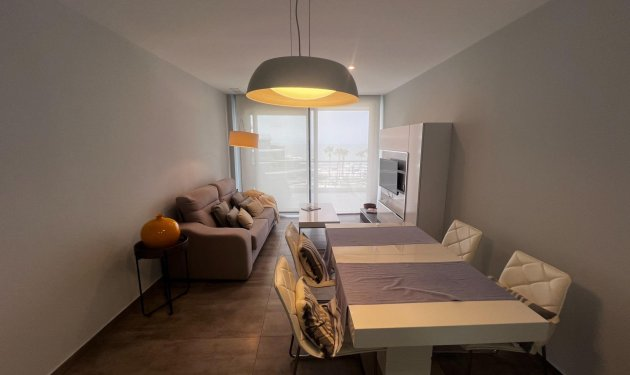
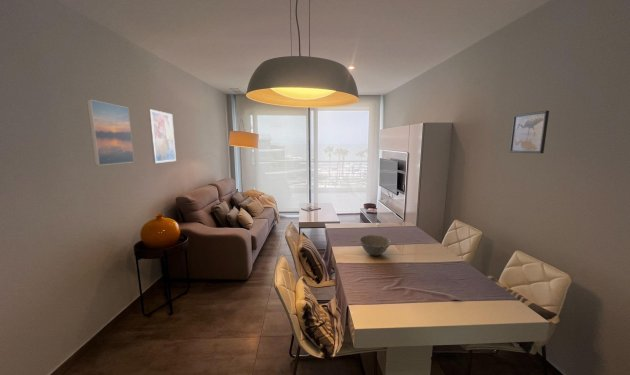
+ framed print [509,110,550,154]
+ bowl [359,234,392,257]
+ wall art [147,108,177,164]
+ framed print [86,99,135,166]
